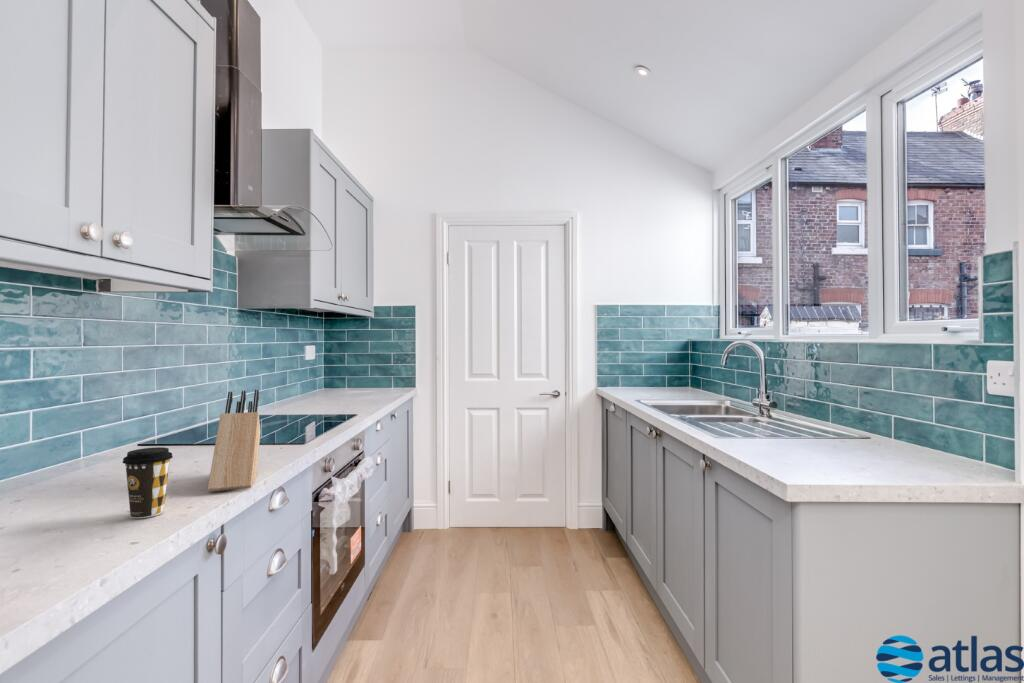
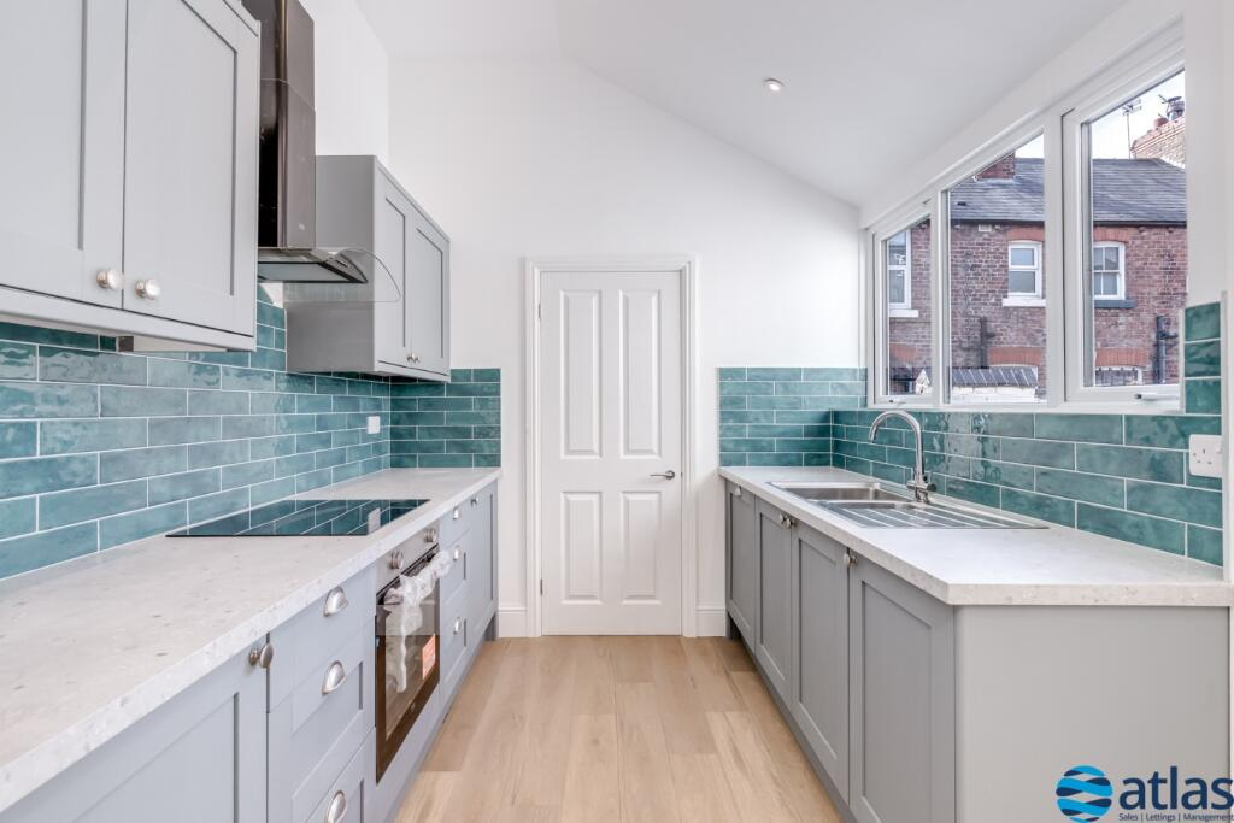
- coffee cup [121,446,174,519]
- knife block [207,389,261,493]
